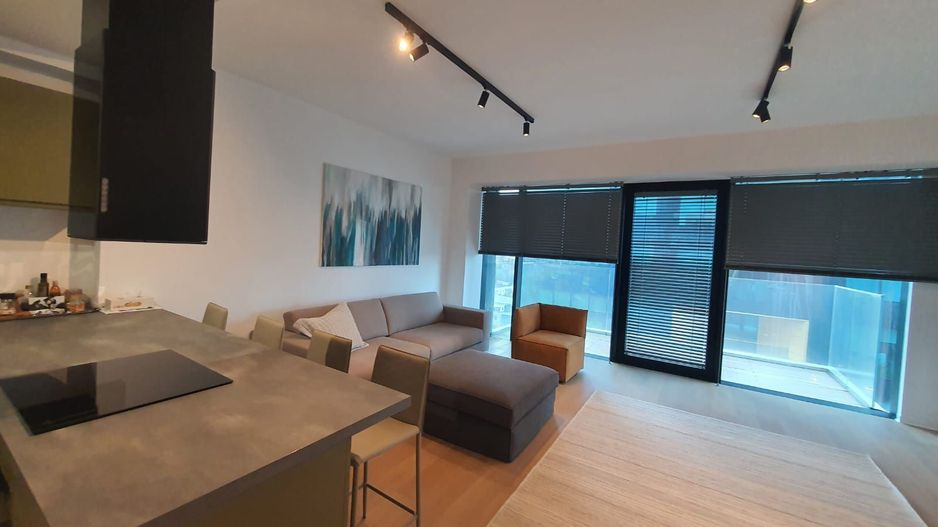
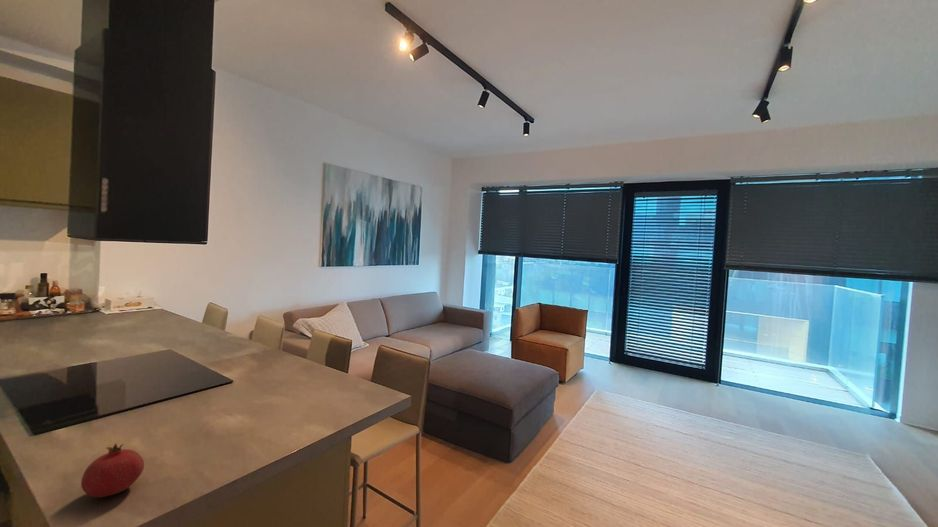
+ fruit [80,442,145,498]
